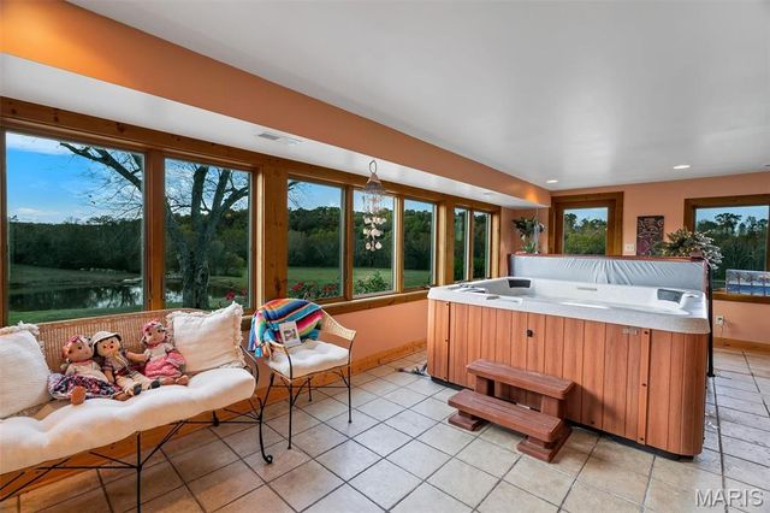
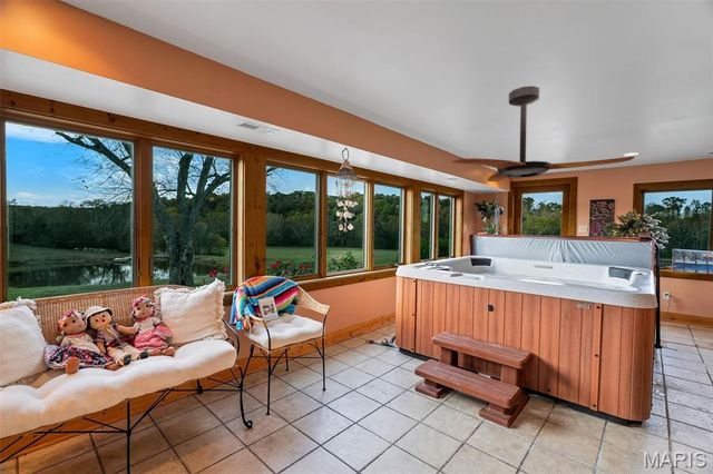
+ ceiling fan [451,85,636,182]
